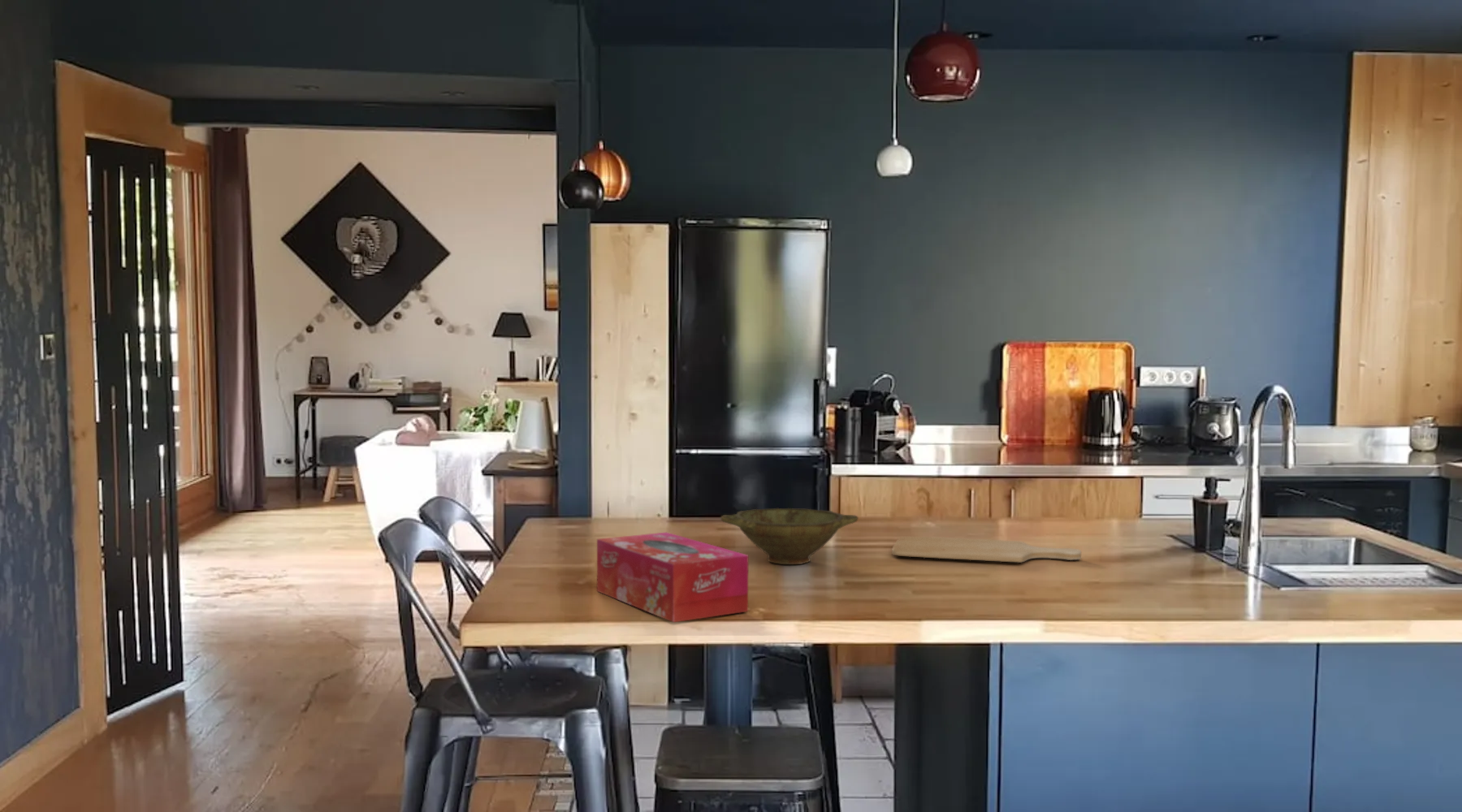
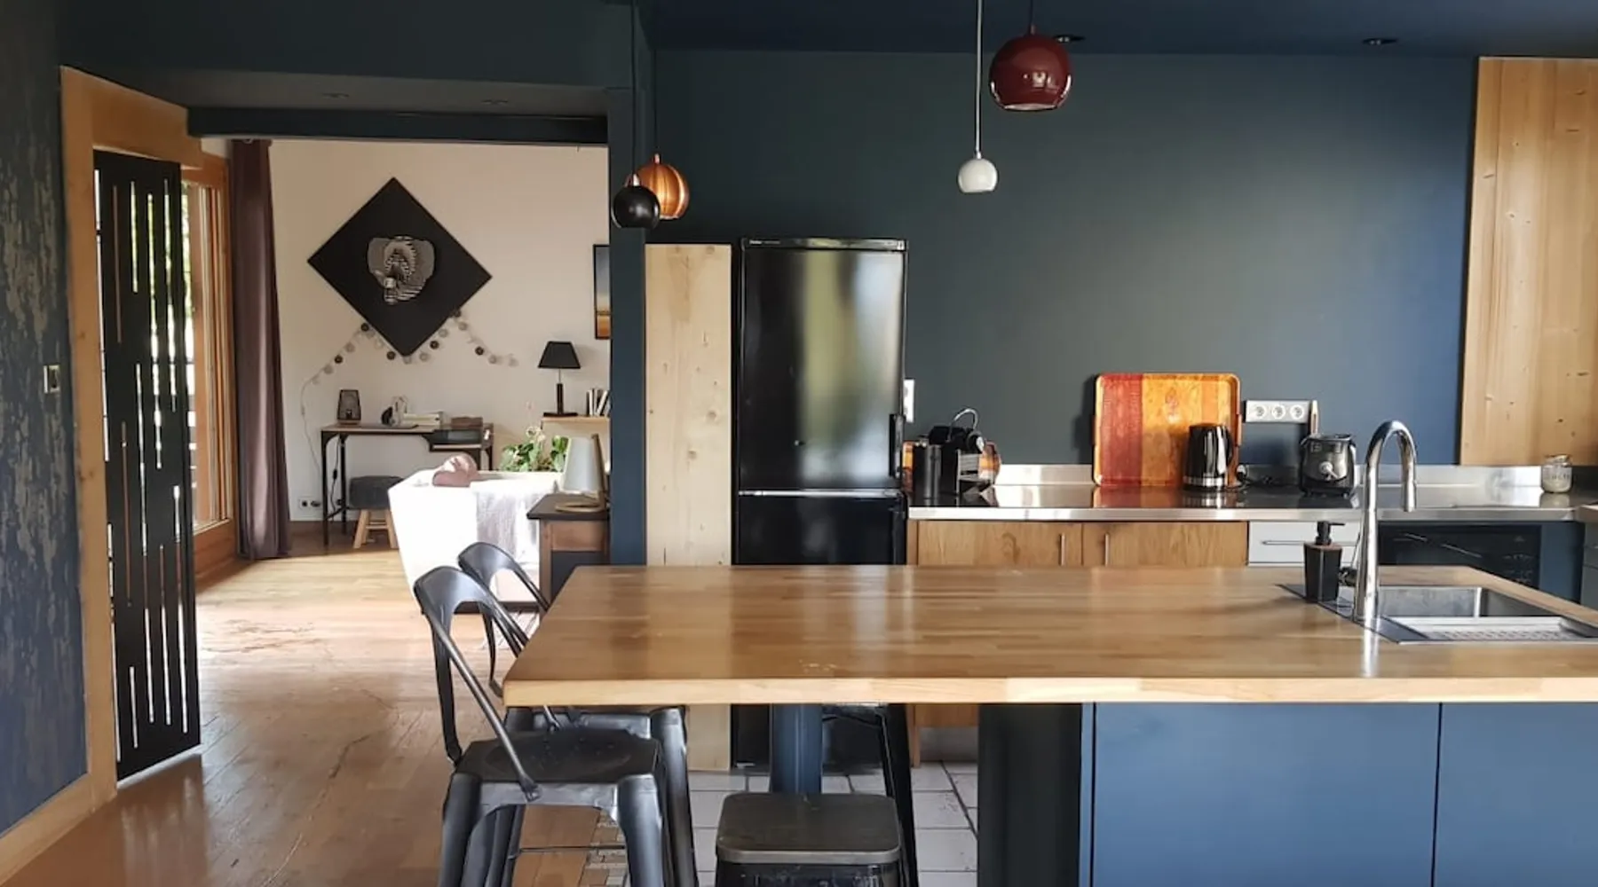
- bowl [720,508,859,565]
- chopping board [891,536,1082,564]
- tissue box [596,532,749,623]
